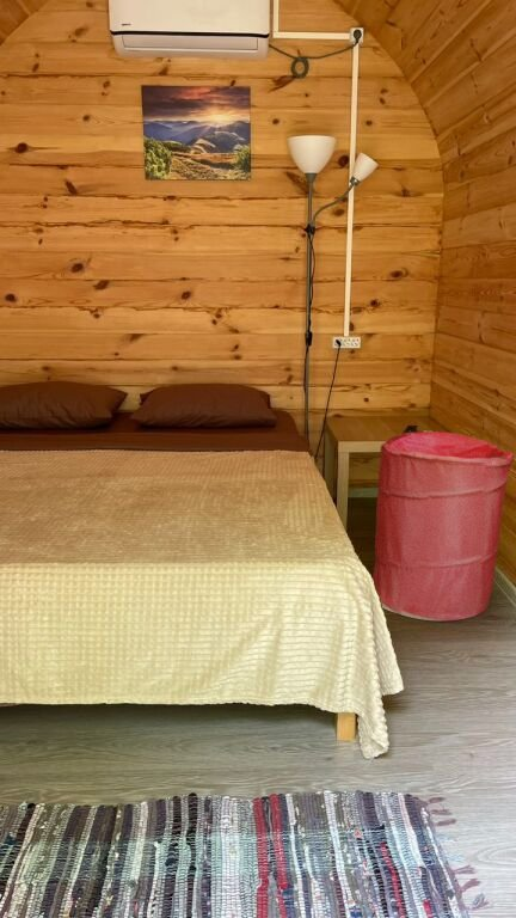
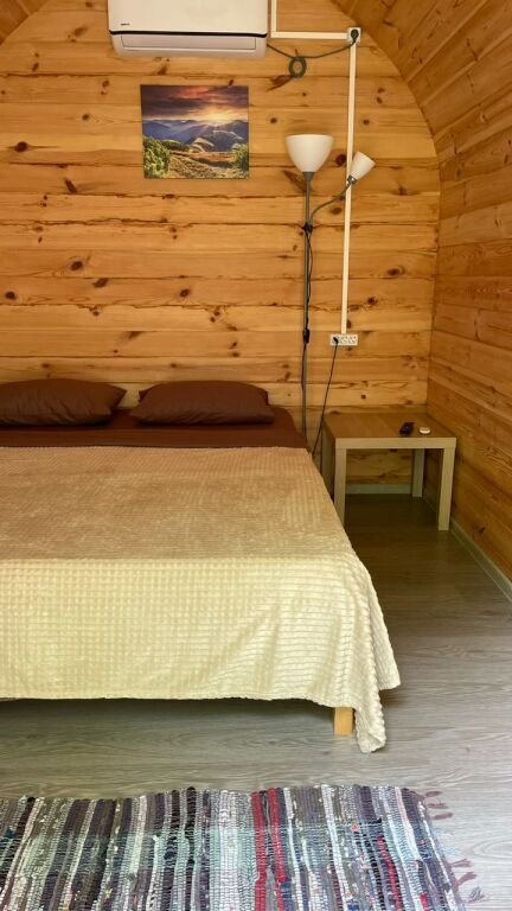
- laundry hamper [371,430,515,622]
